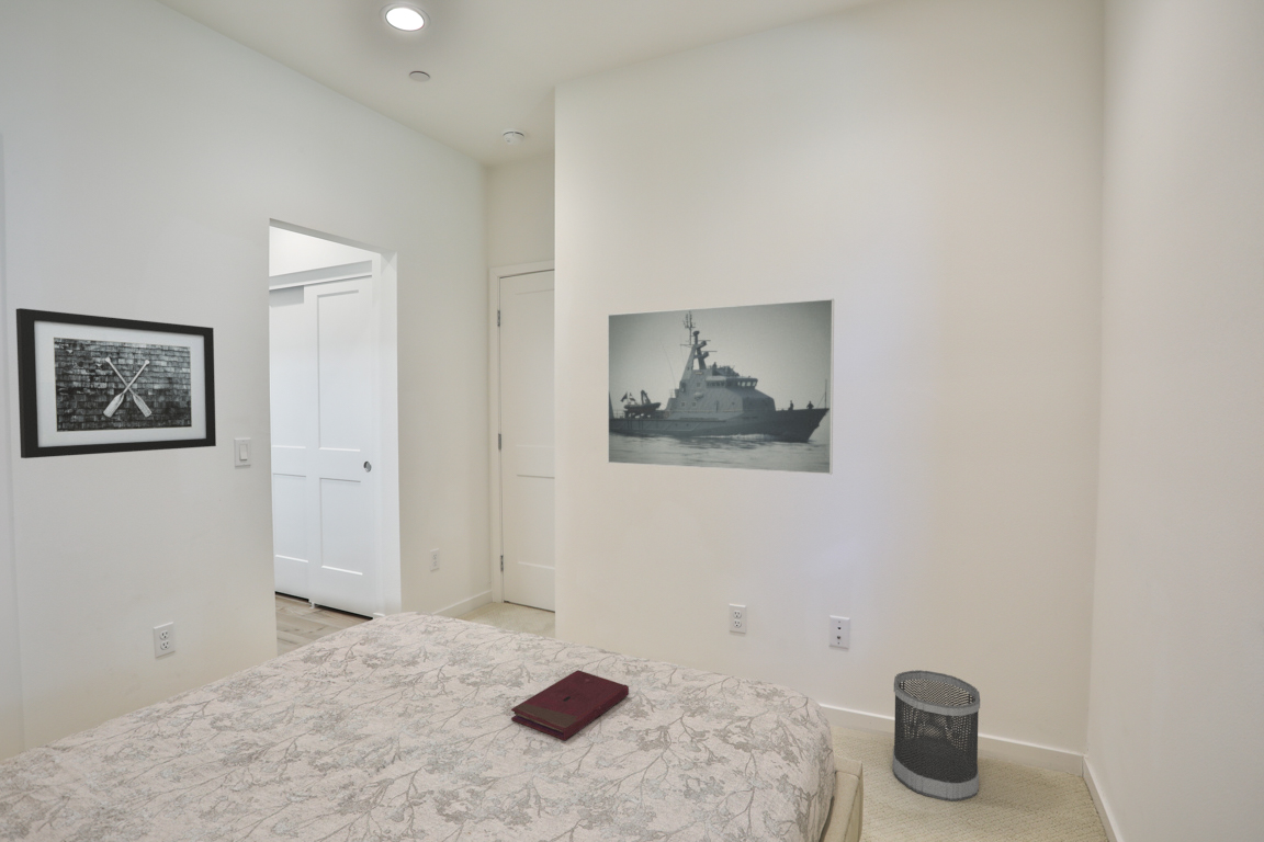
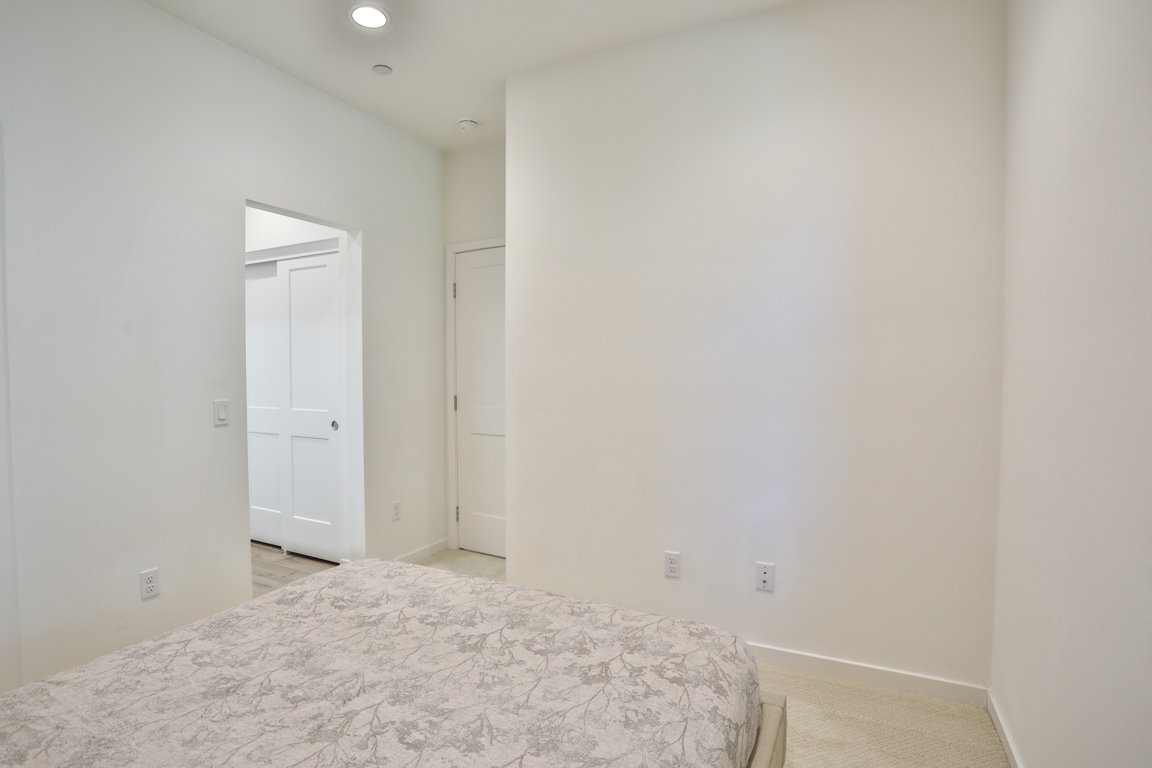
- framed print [607,297,835,476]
- book [510,669,630,741]
- wastebasket [891,669,981,803]
- wall art [15,307,217,459]
